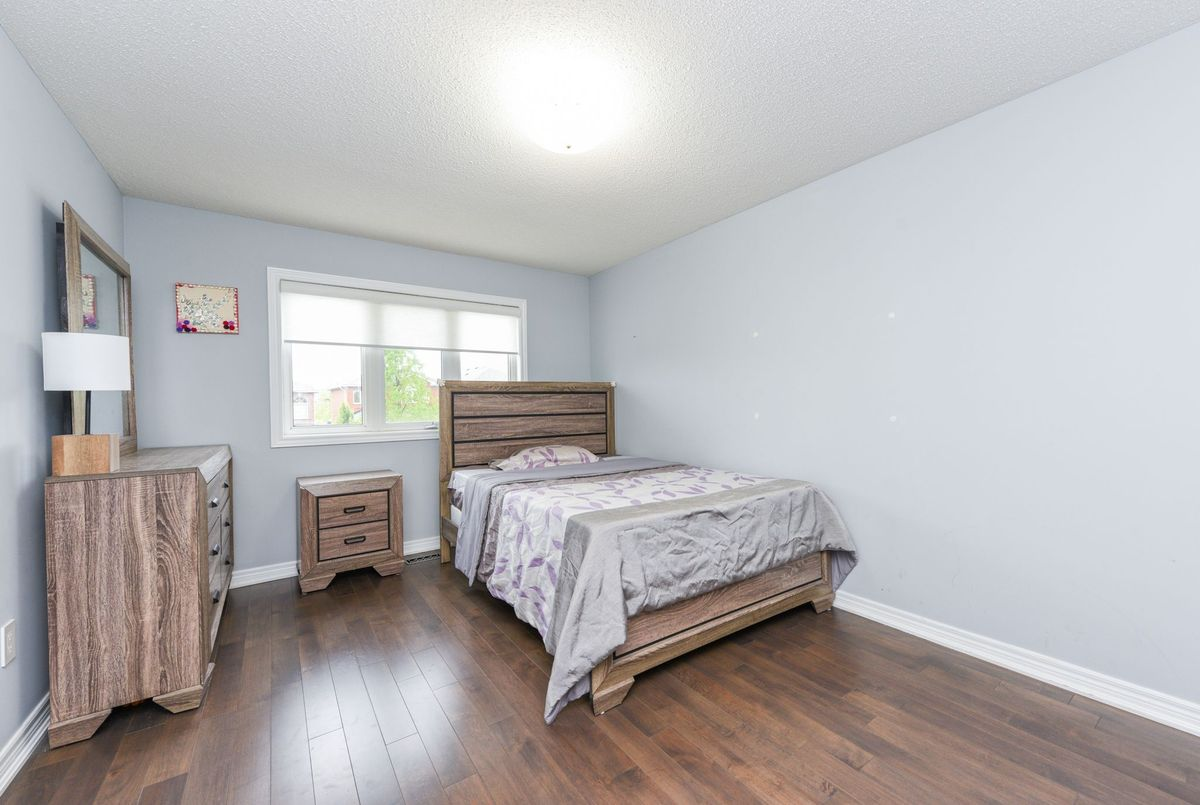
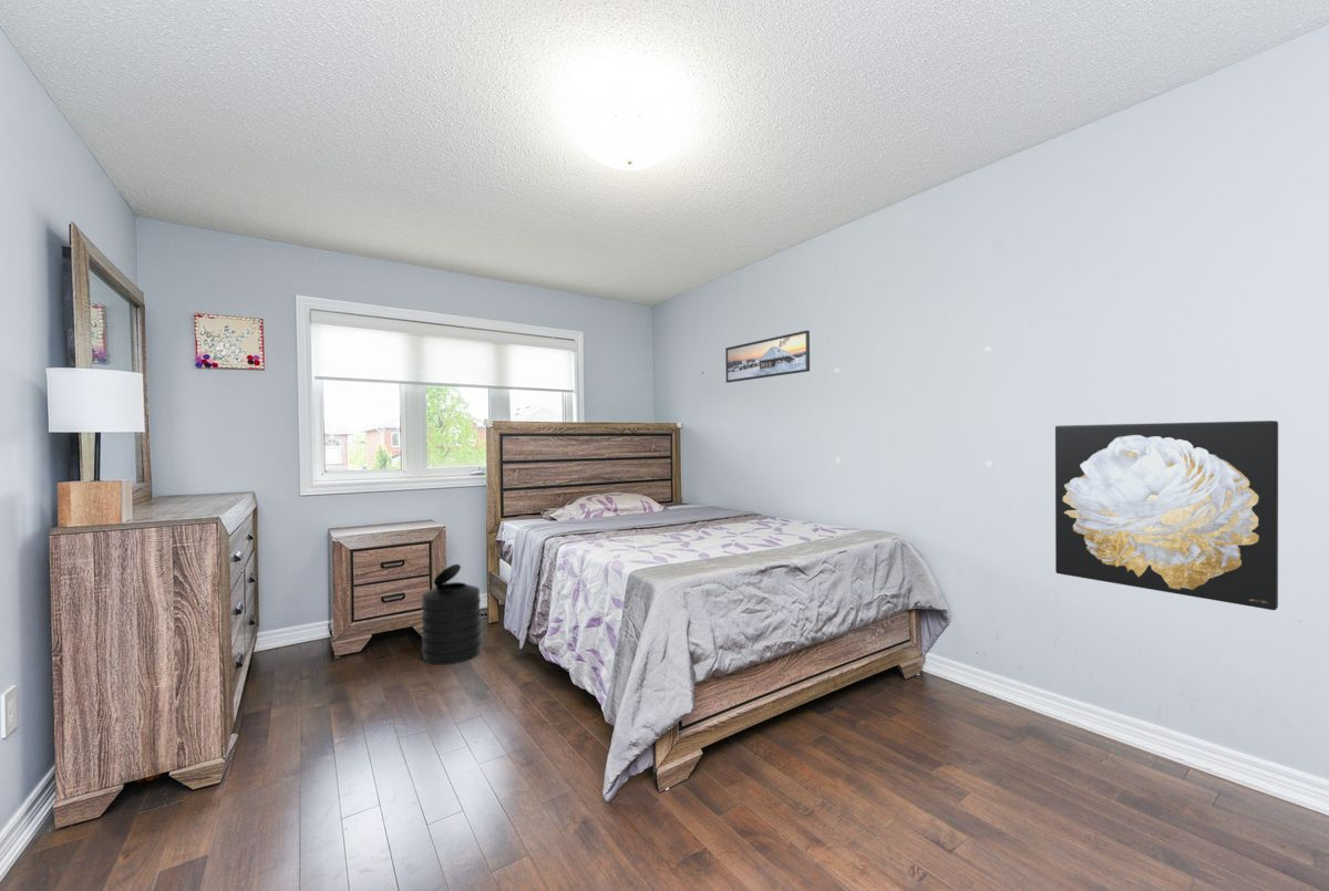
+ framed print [724,330,811,384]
+ trash can [420,563,483,666]
+ wall art [1054,419,1279,611]
